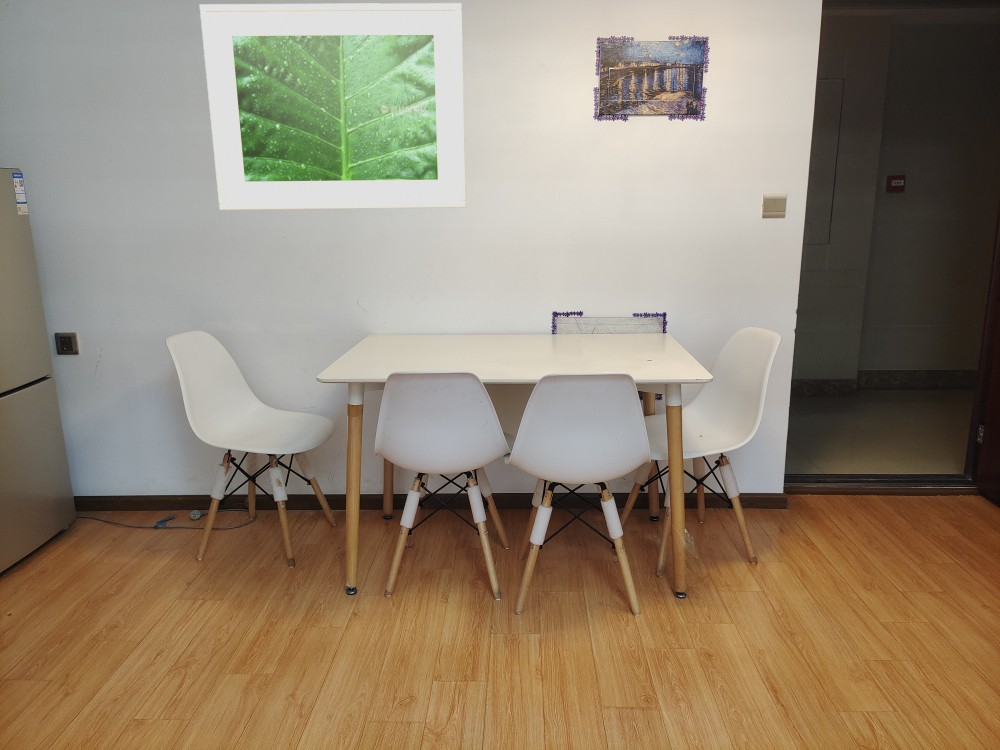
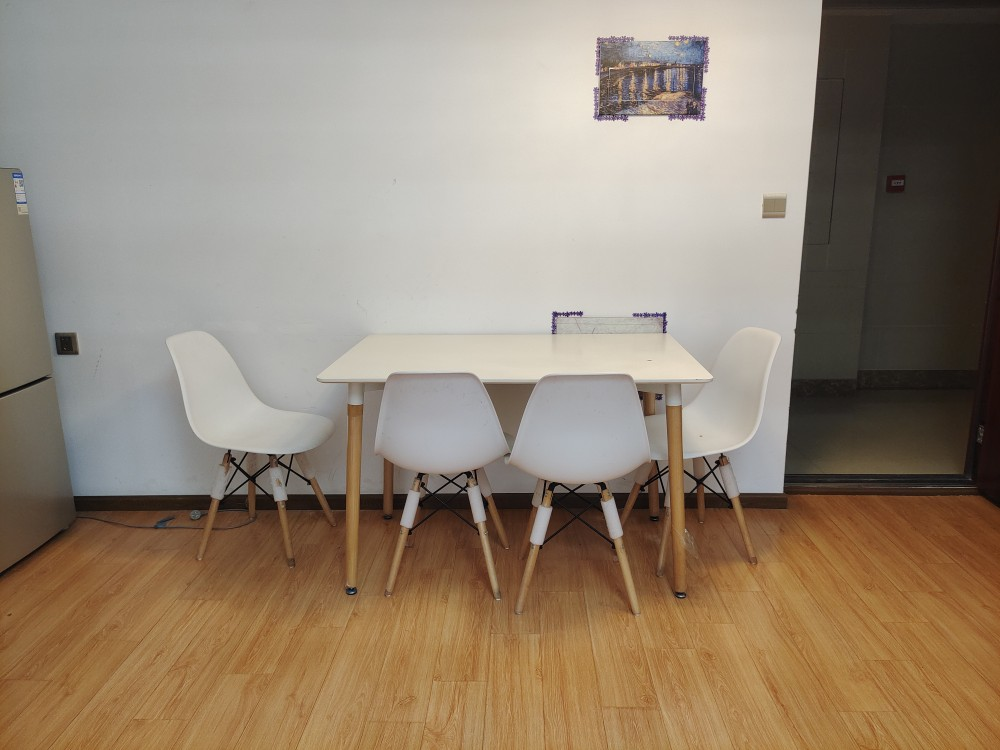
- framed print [199,2,467,211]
